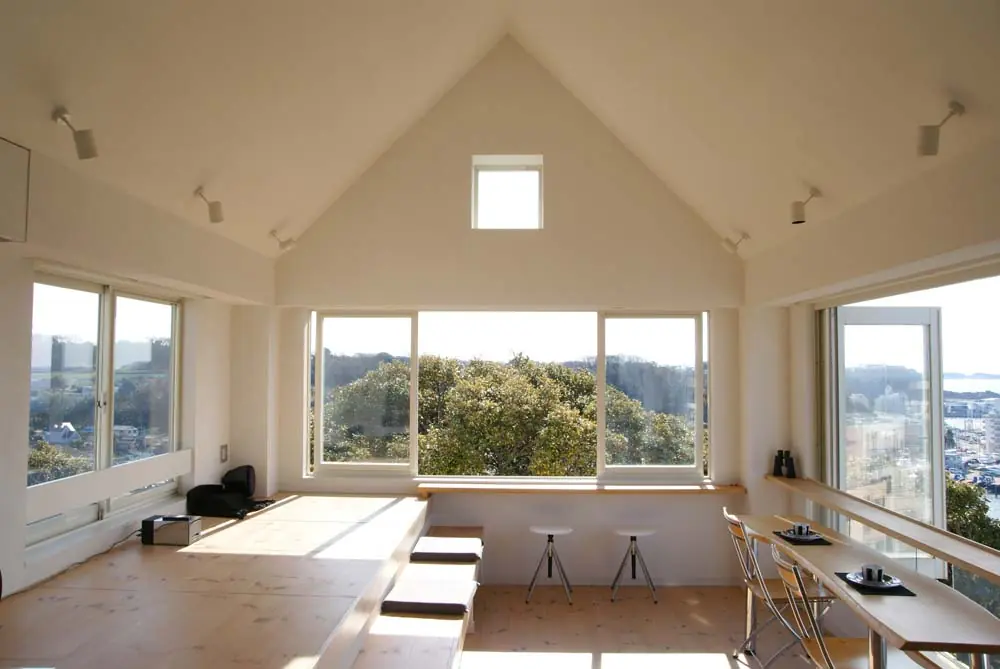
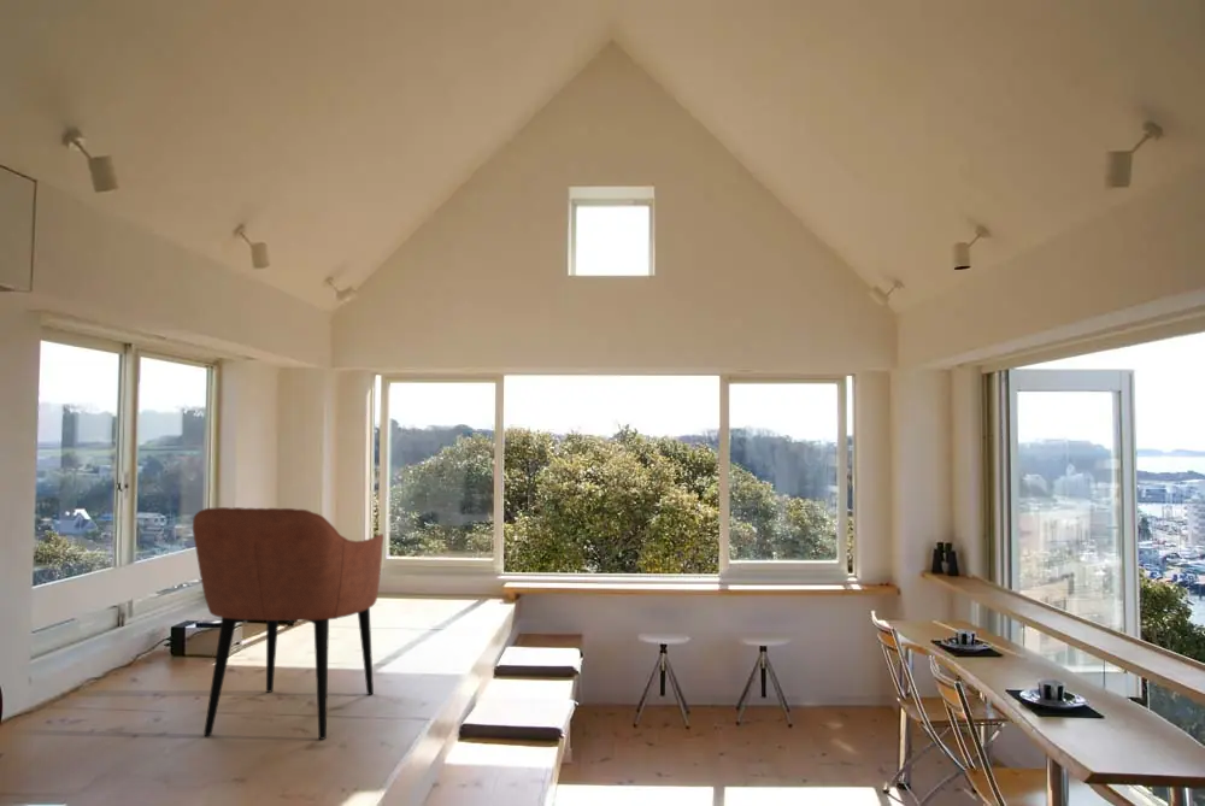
+ armchair [192,506,384,741]
